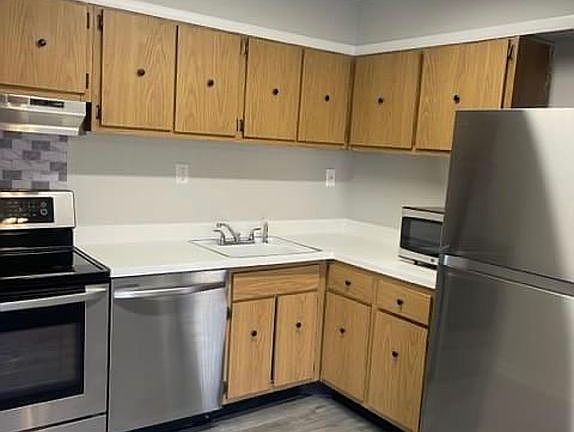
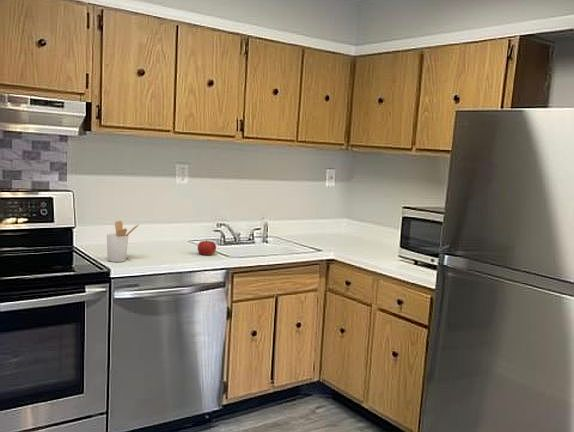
+ fruit [197,239,217,256]
+ utensil holder [106,220,140,263]
